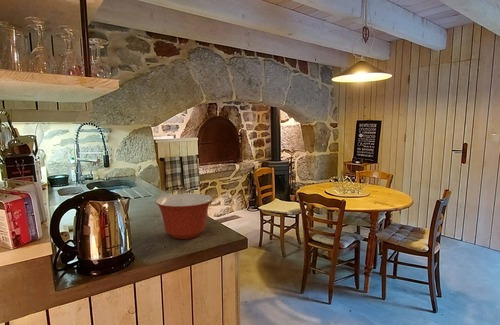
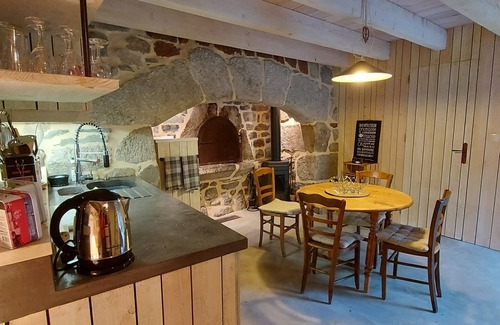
- mixing bowl [154,193,214,240]
